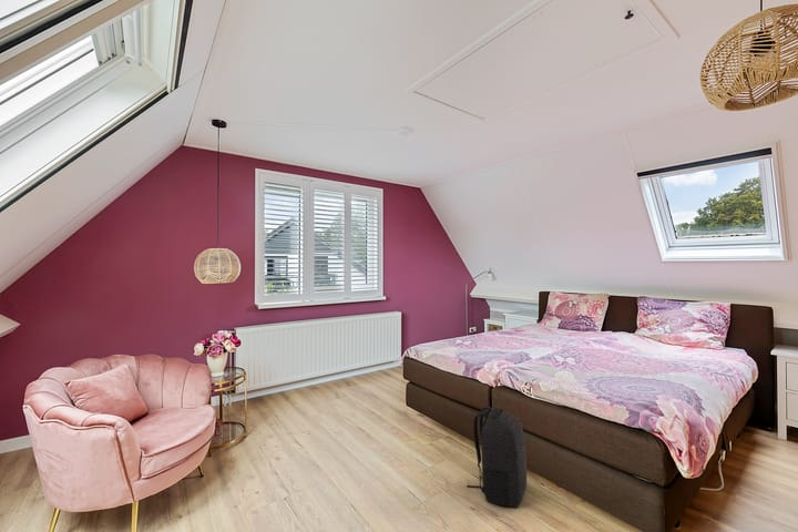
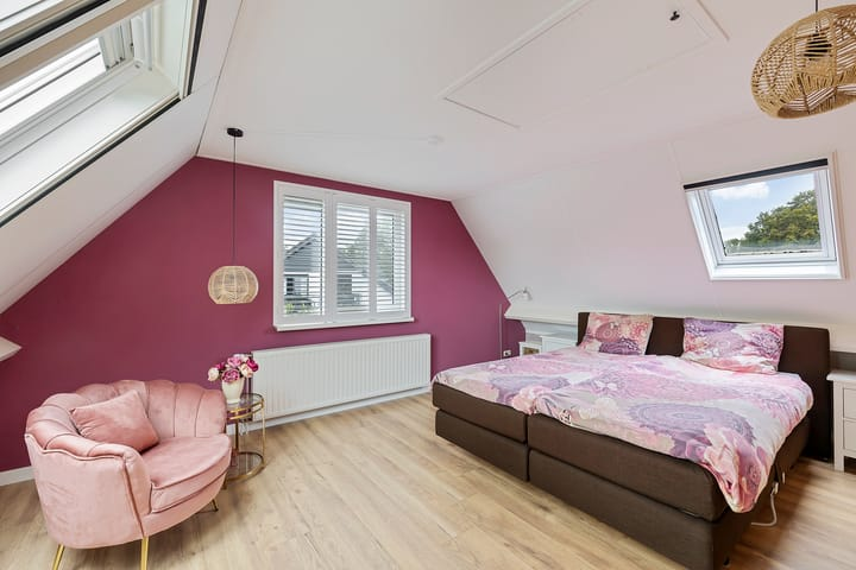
- backpack [466,405,528,508]
